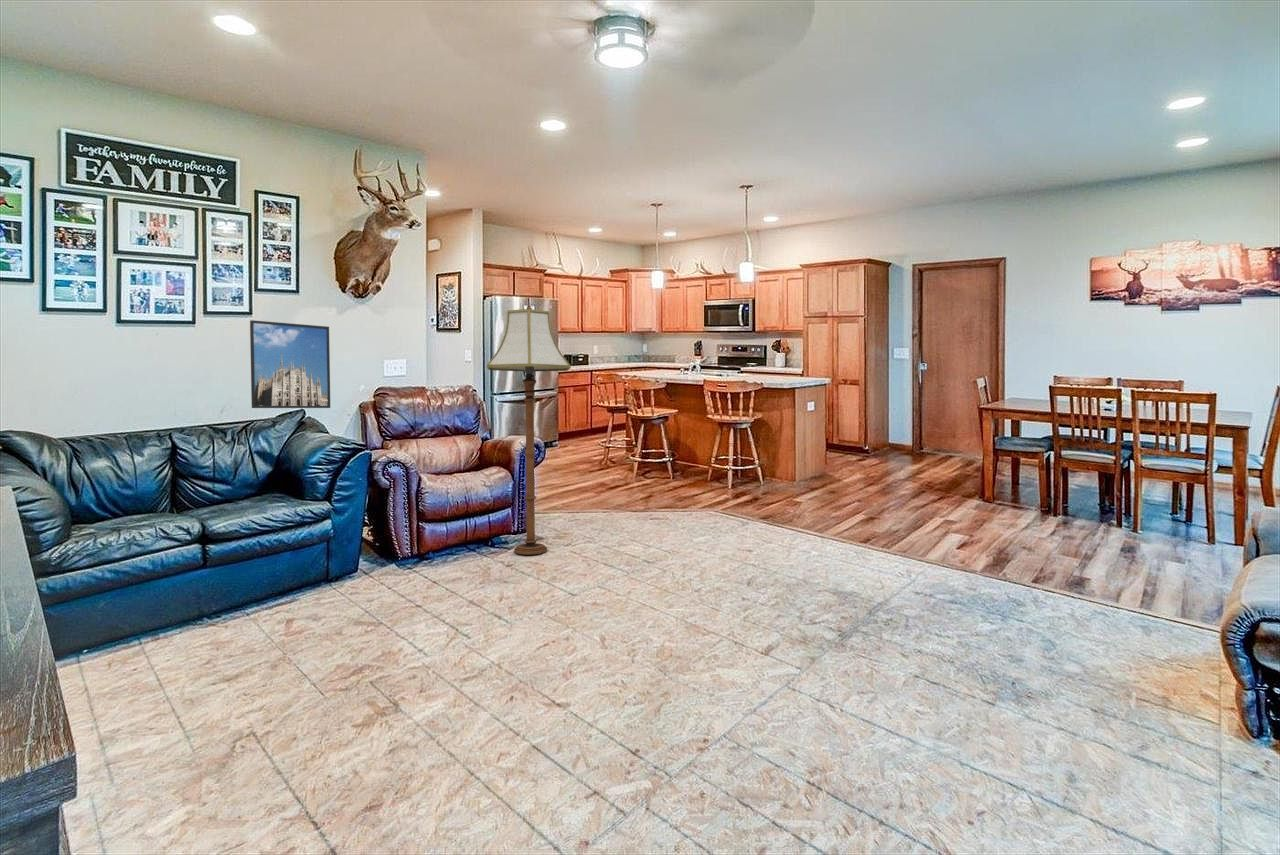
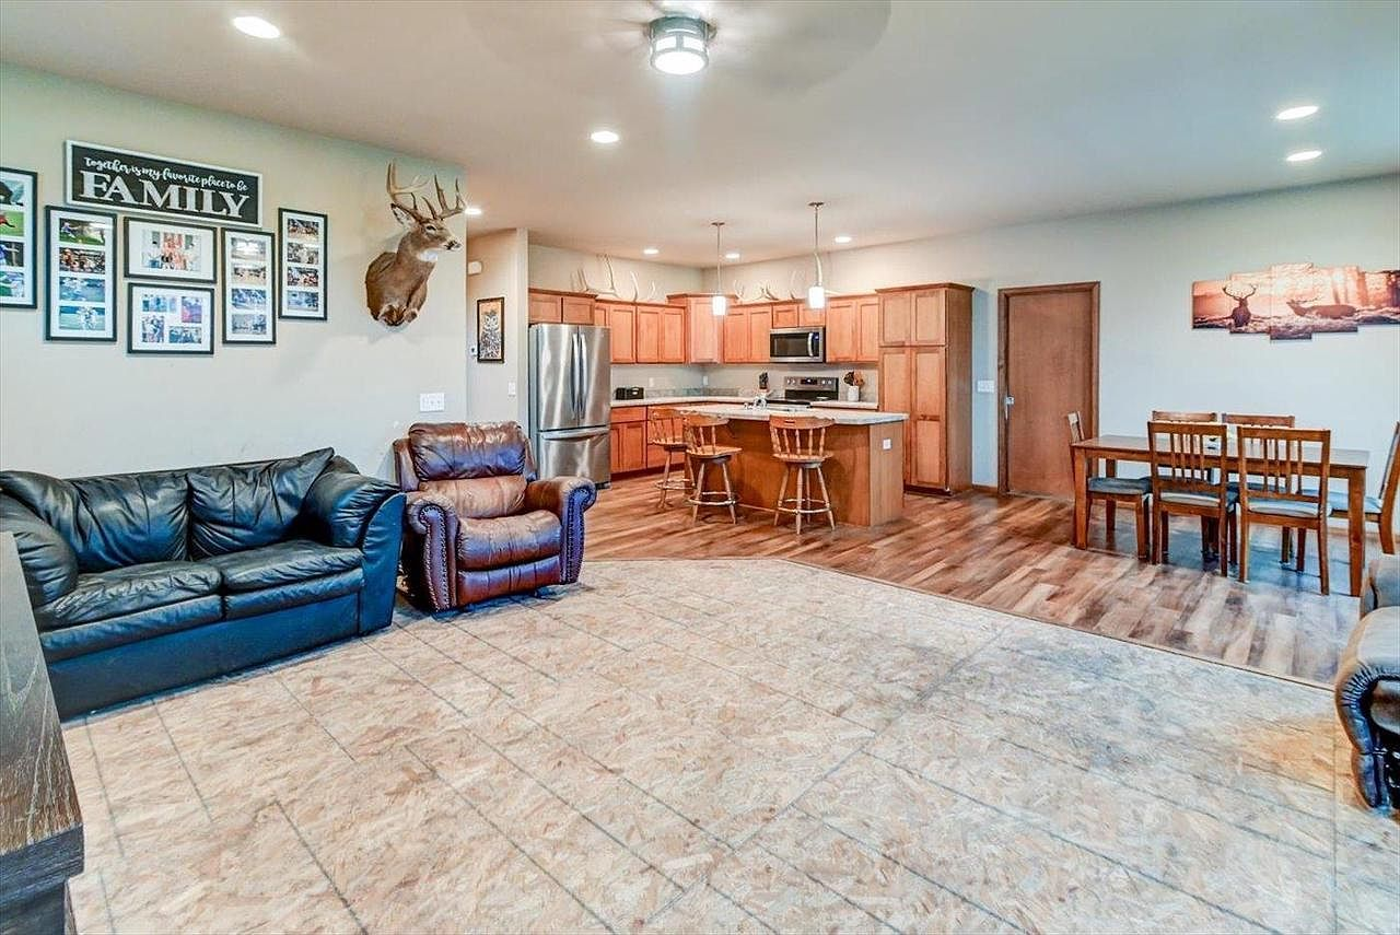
- floor lamp [486,304,572,556]
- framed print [249,319,331,409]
